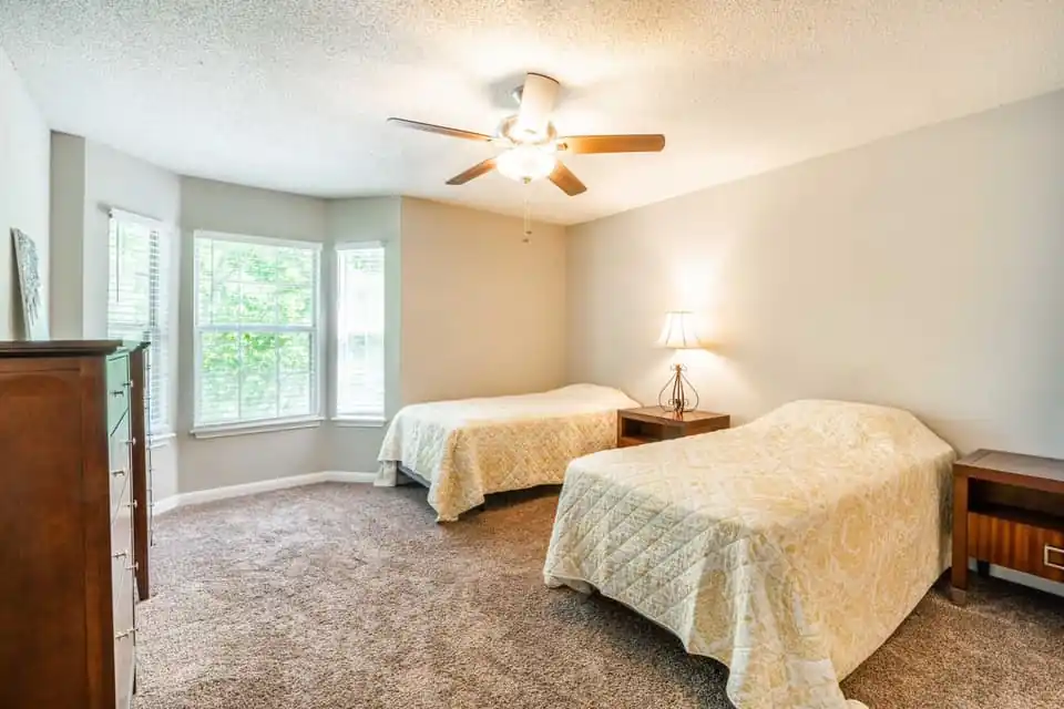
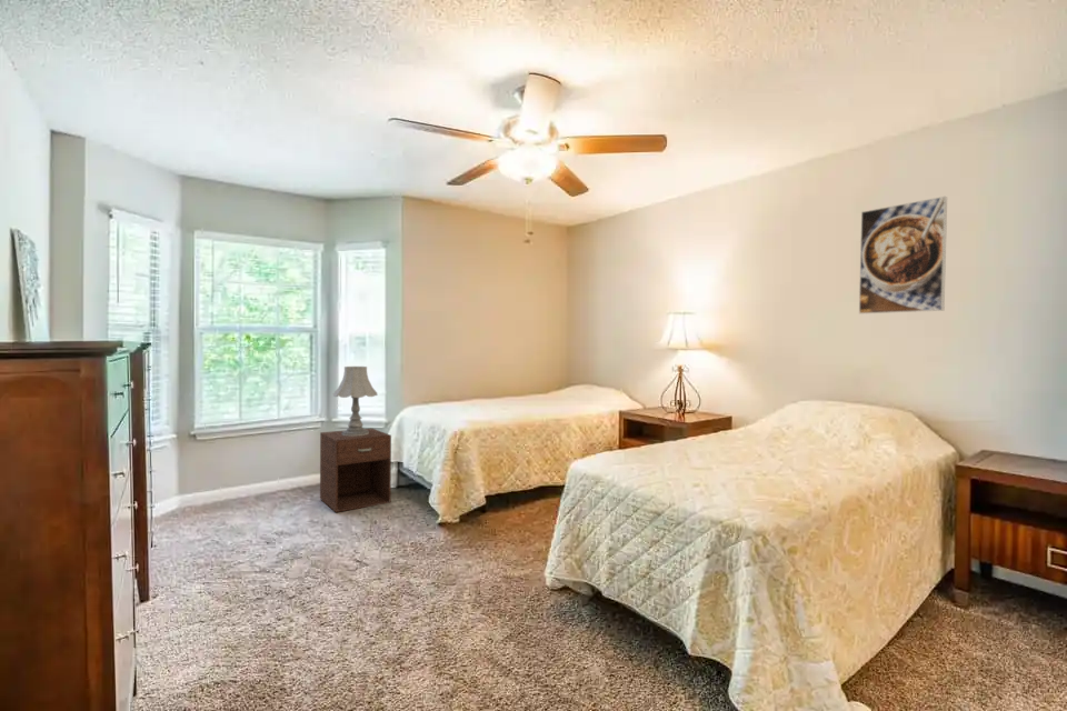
+ table lamp [332,365,378,435]
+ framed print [858,196,948,314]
+ nightstand [319,427,392,513]
